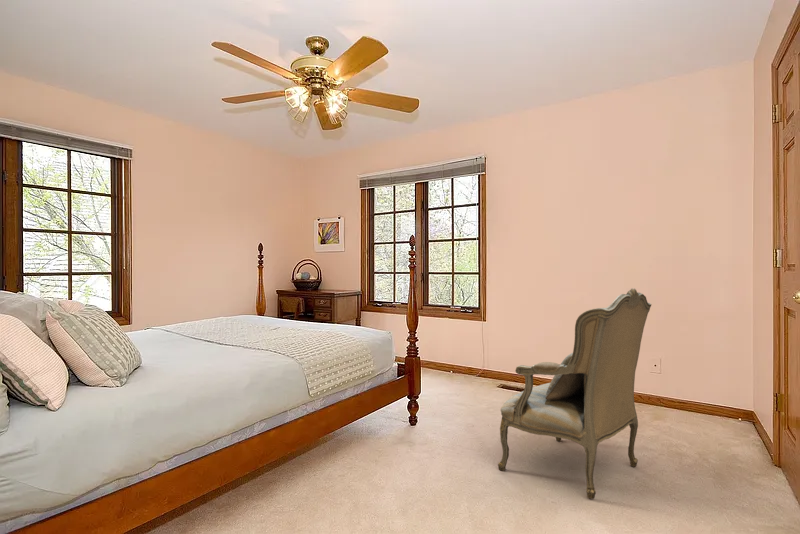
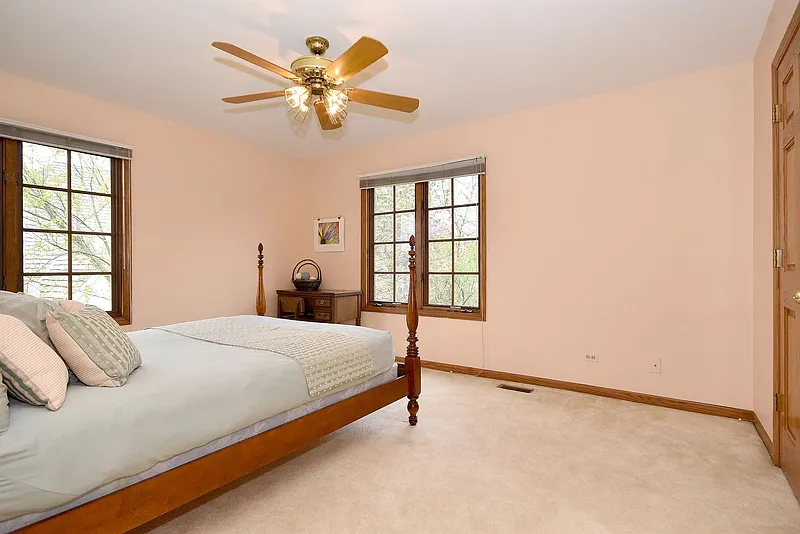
- armchair [497,287,653,500]
